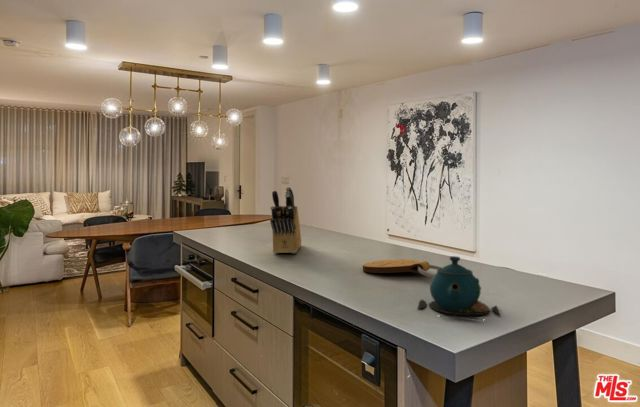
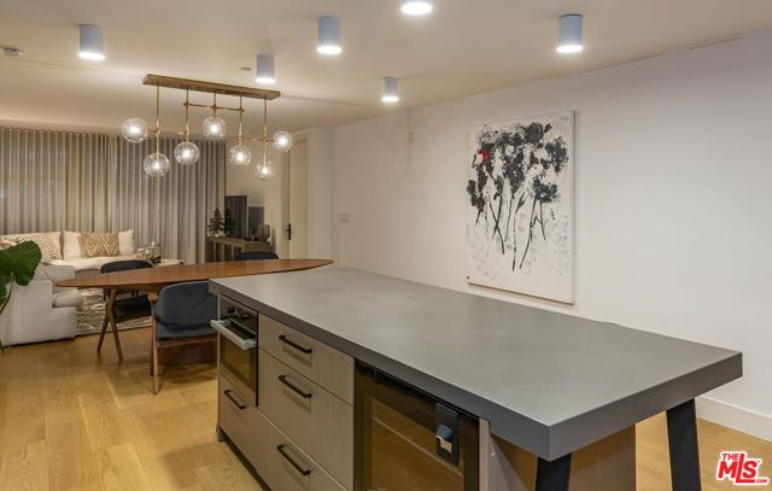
- key chain [362,258,443,279]
- teapot [417,255,501,321]
- knife block [269,186,302,254]
